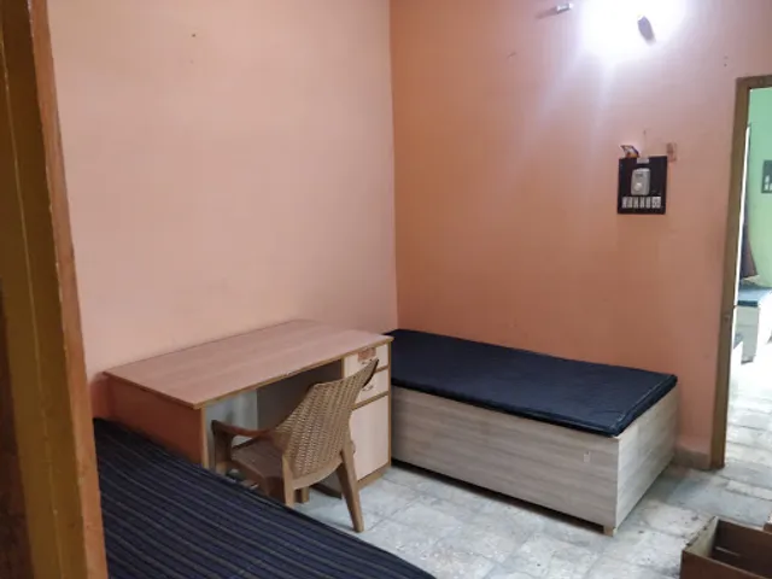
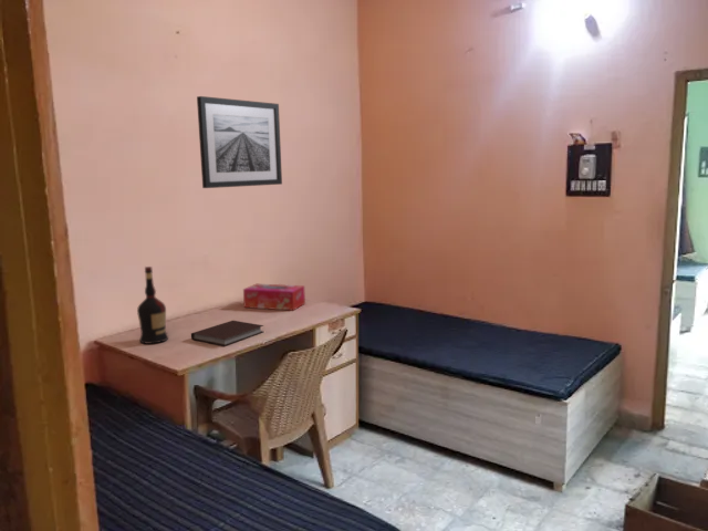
+ liquor [136,266,169,345]
+ wall art [196,95,283,189]
+ notebook [190,320,264,347]
+ tissue box [242,283,306,311]
